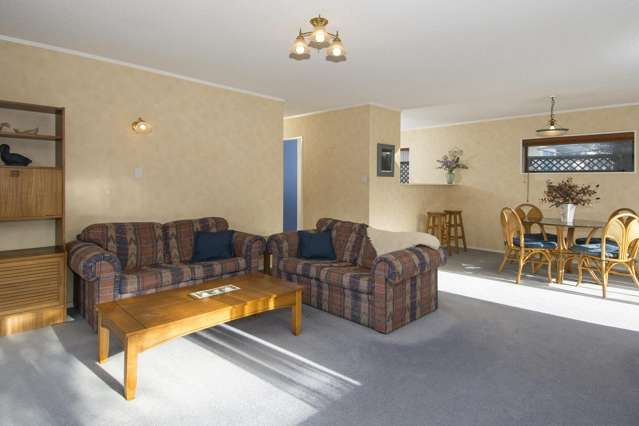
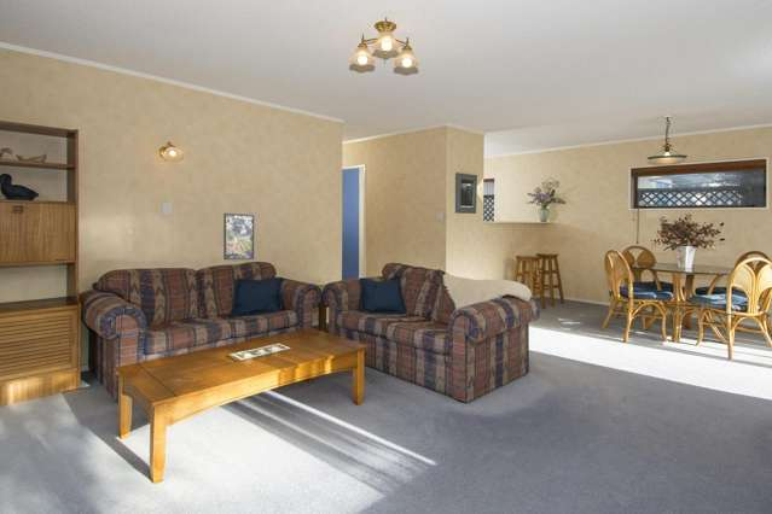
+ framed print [222,212,255,261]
